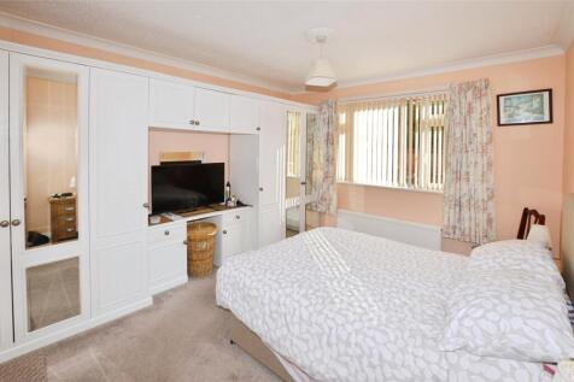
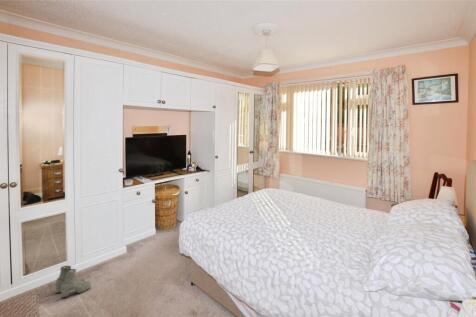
+ boots [55,265,92,298]
